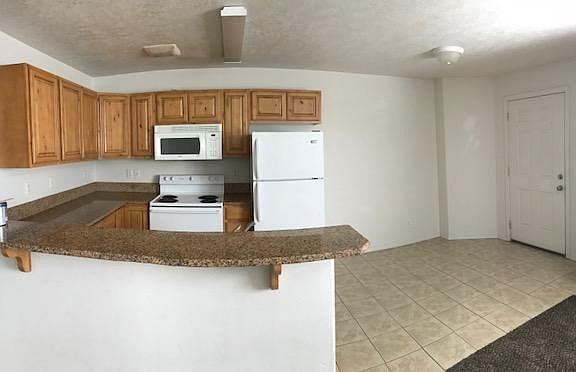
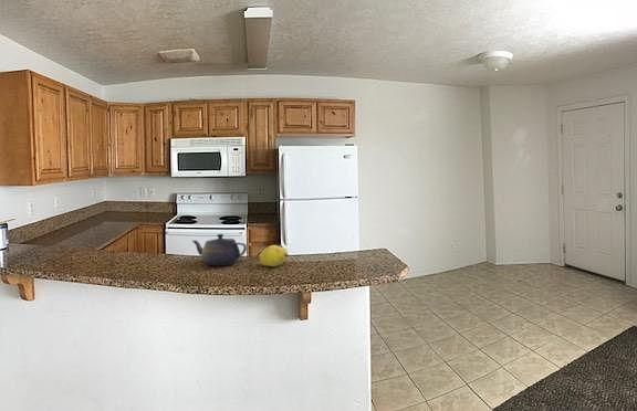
+ teapot [191,233,248,266]
+ fruit [259,244,290,267]
